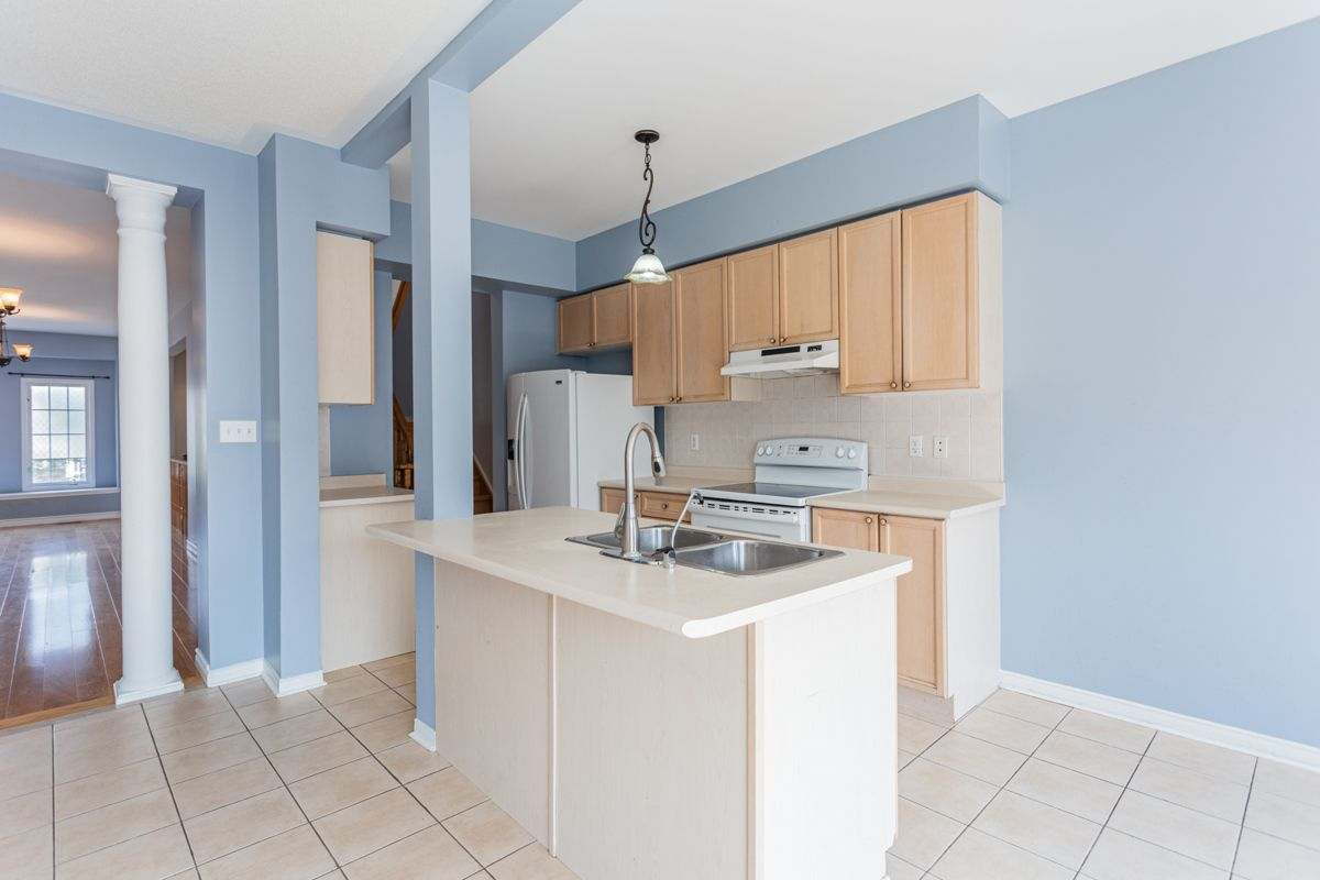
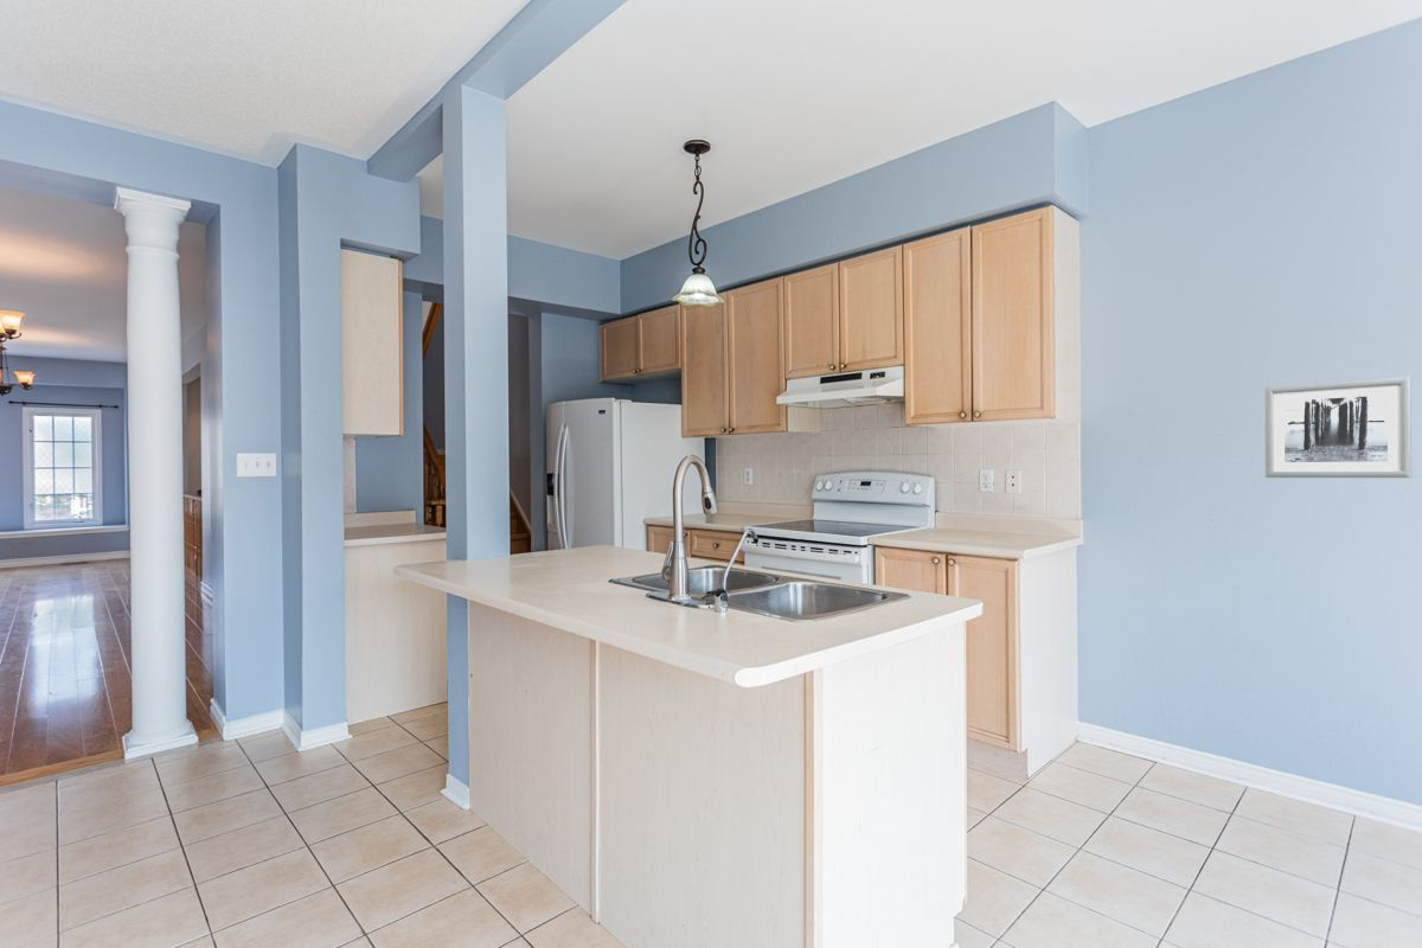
+ wall art [1264,376,1413,479]
